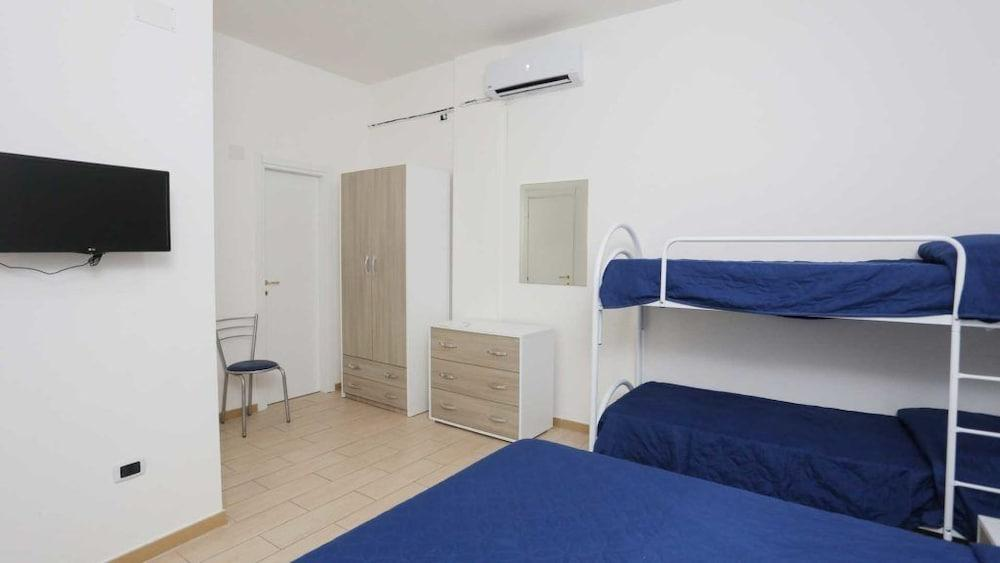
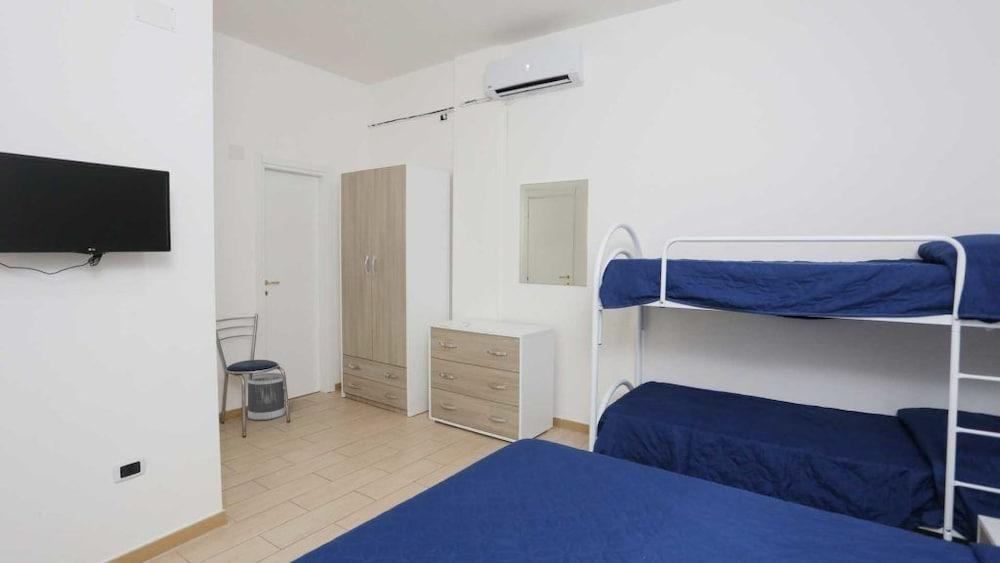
+ wastebasket [246,372,286,421]
